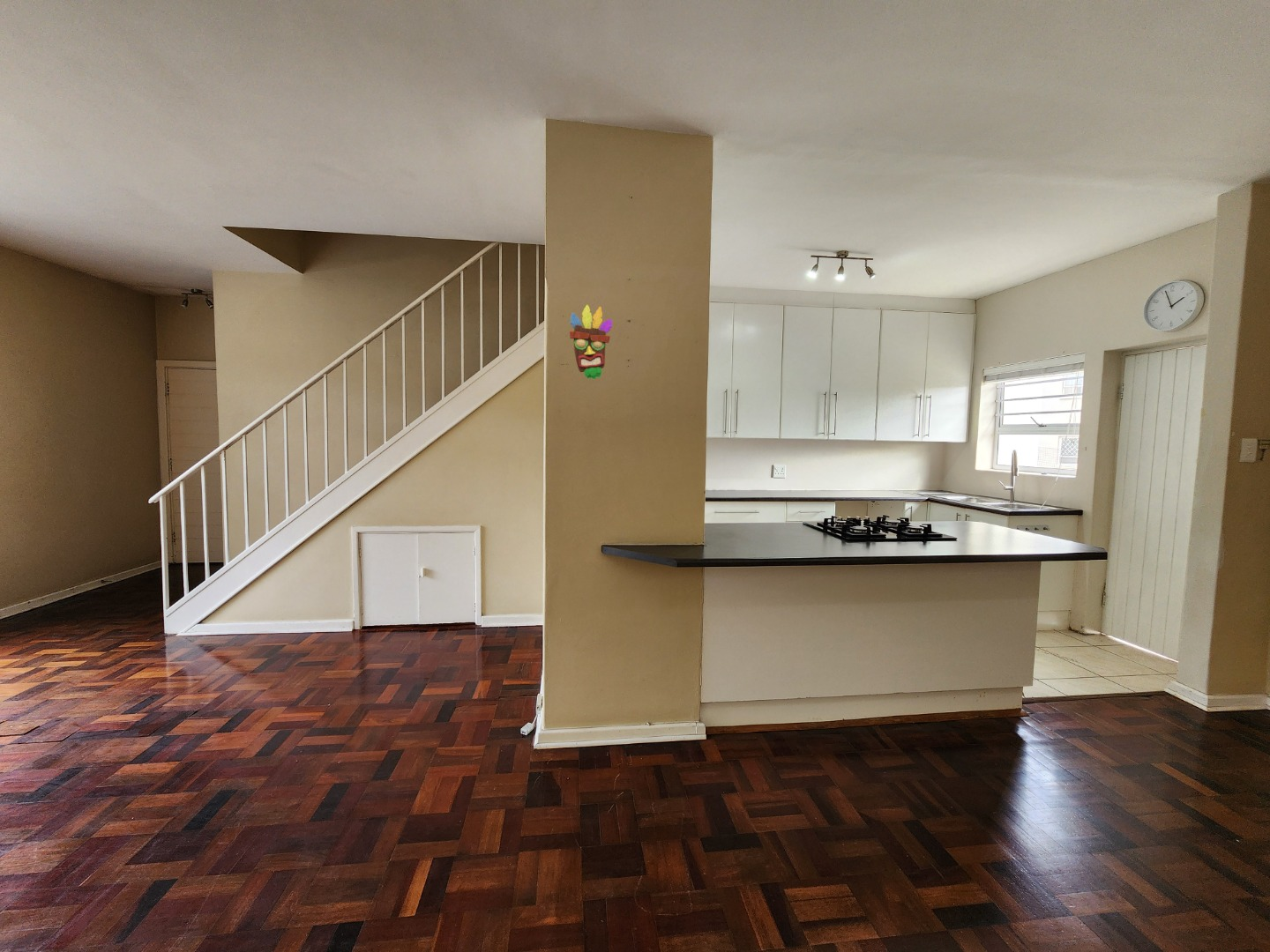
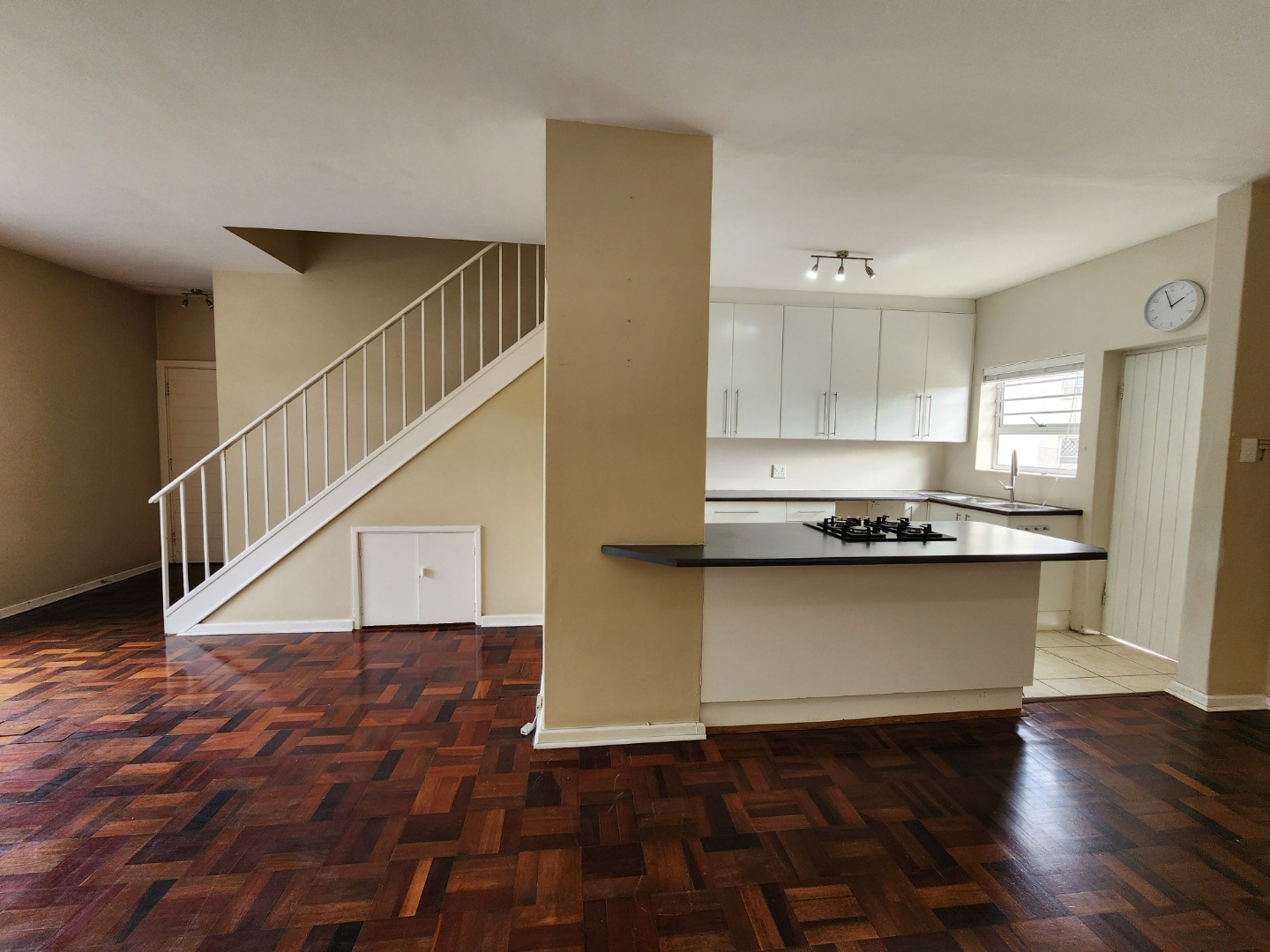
- decorative mask [569,304,613,380]
